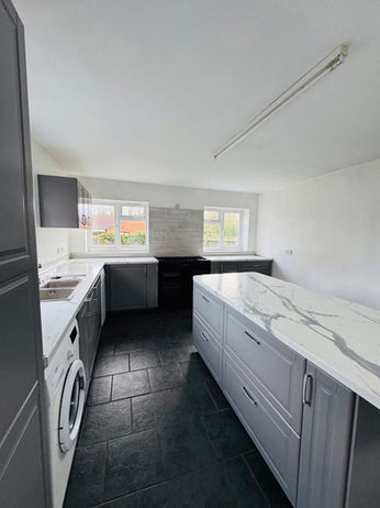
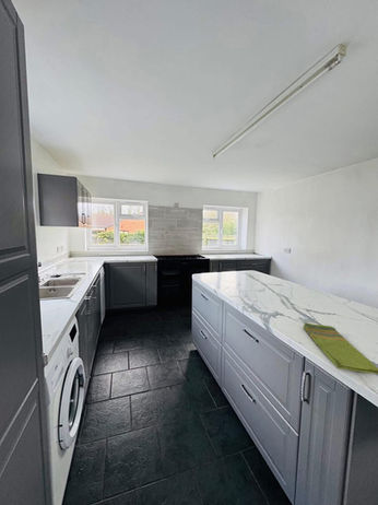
+ dish towel [303,321,378,375]
